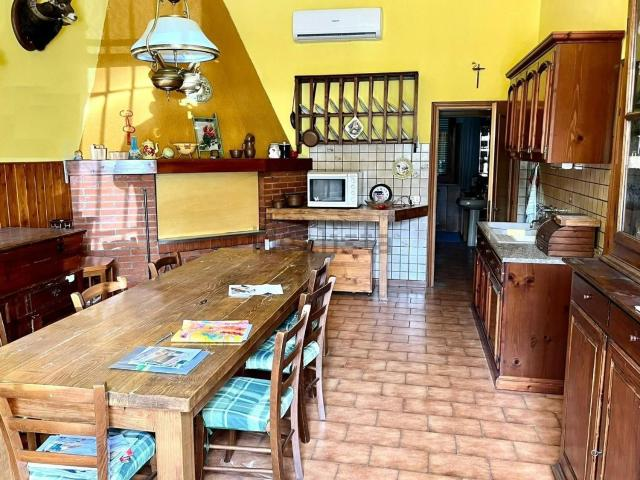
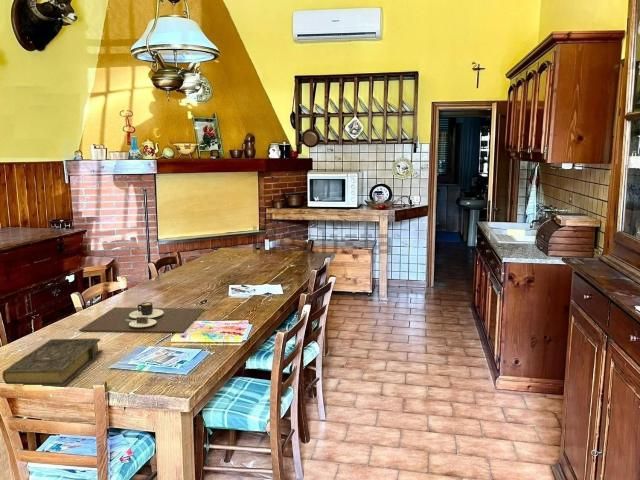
+ place mat [78,301,206,334]
+ book [1,338,104,387]
